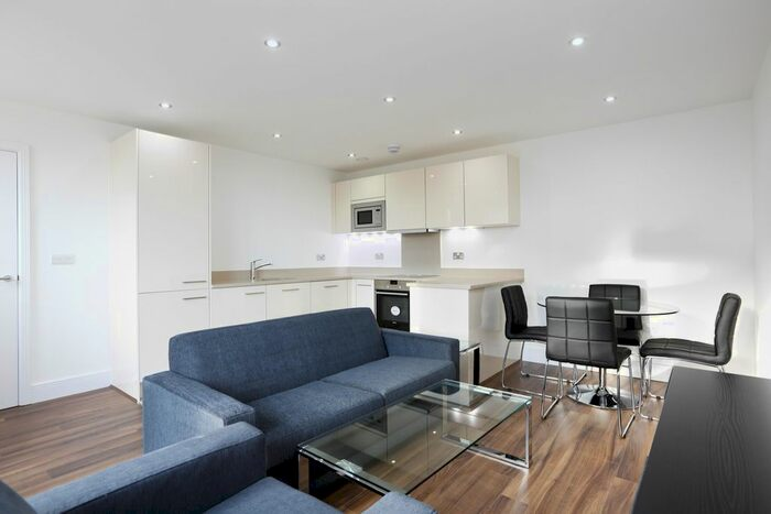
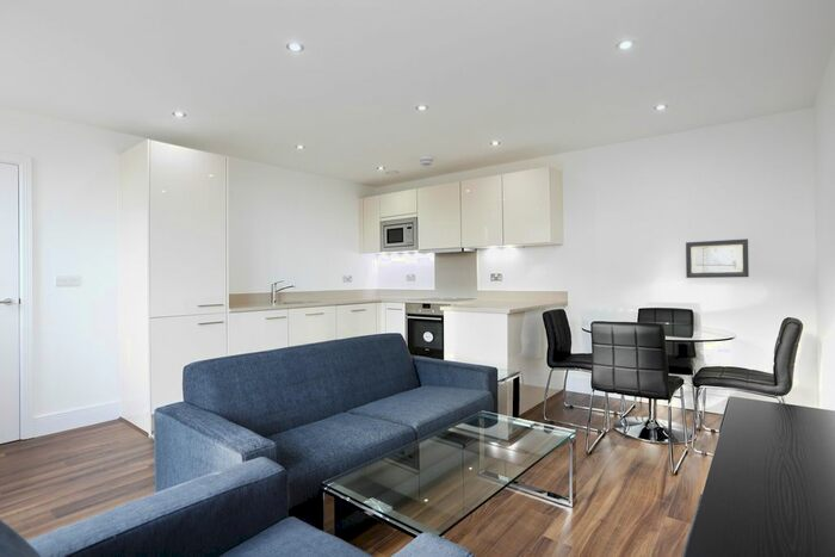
+ wall art [685,237,750,279]
